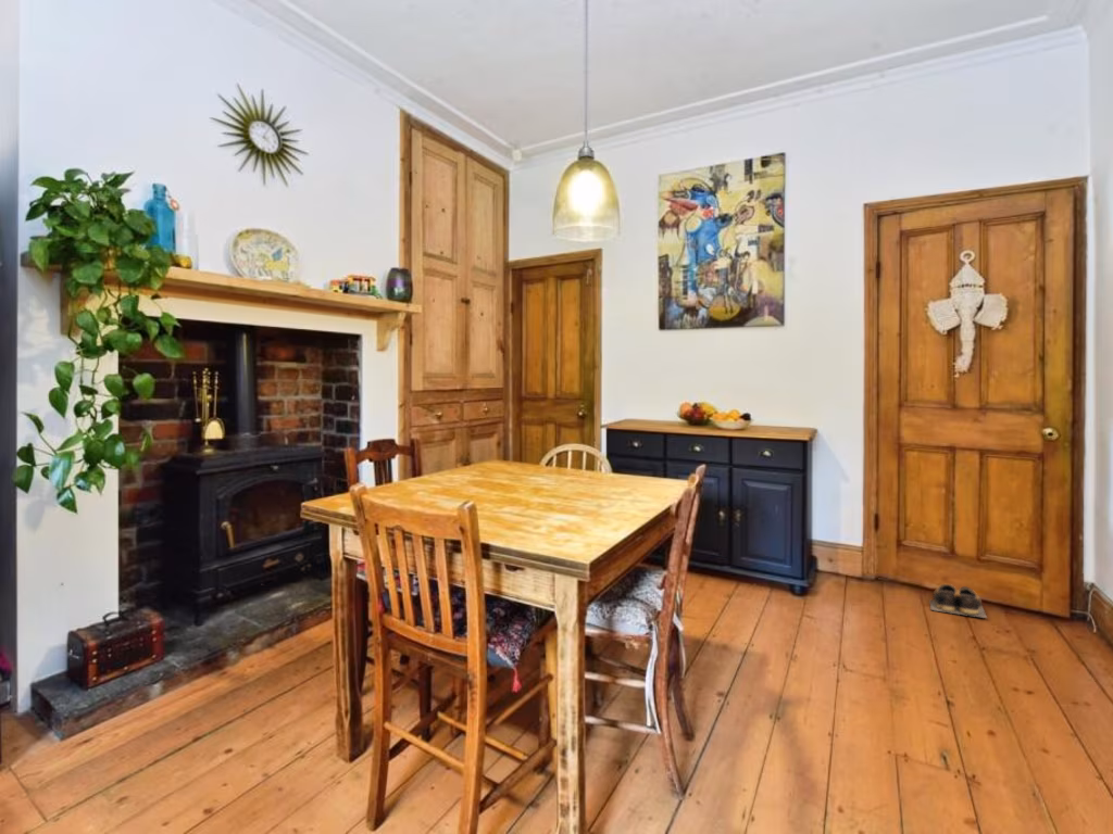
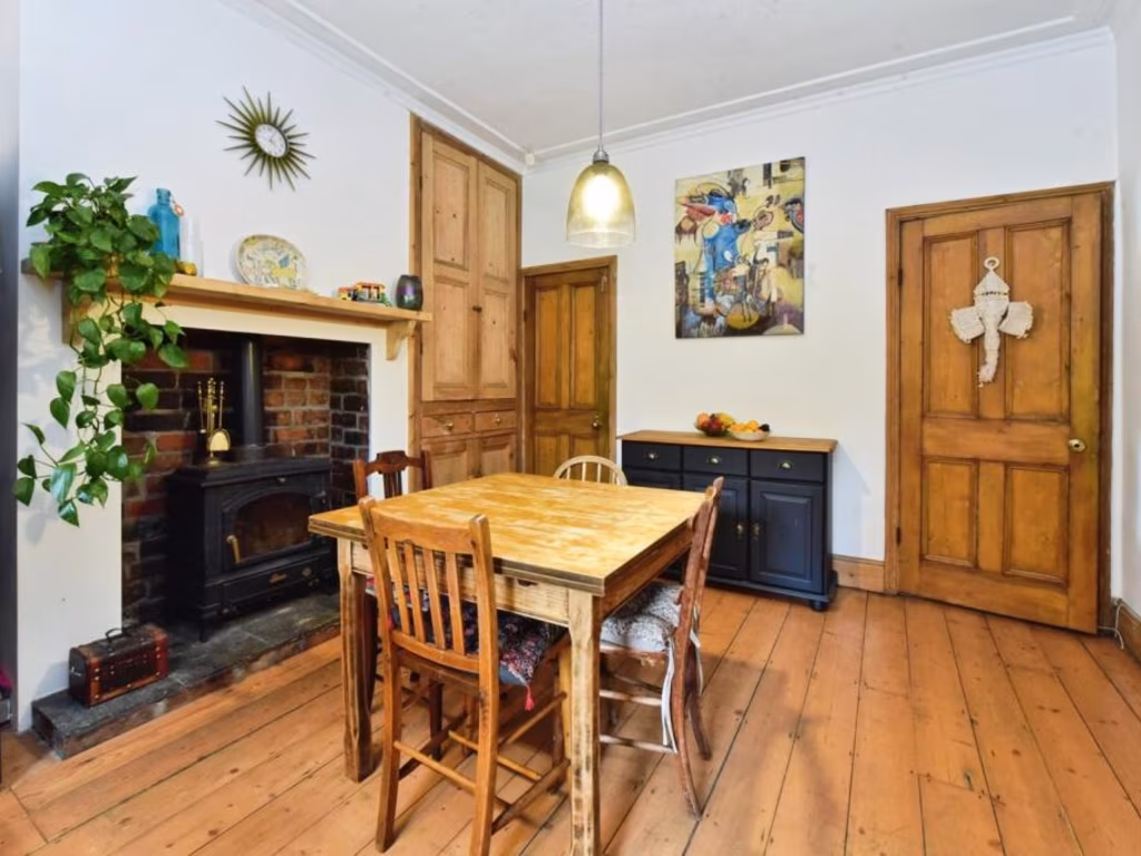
- shoes [928,583,988,619]
